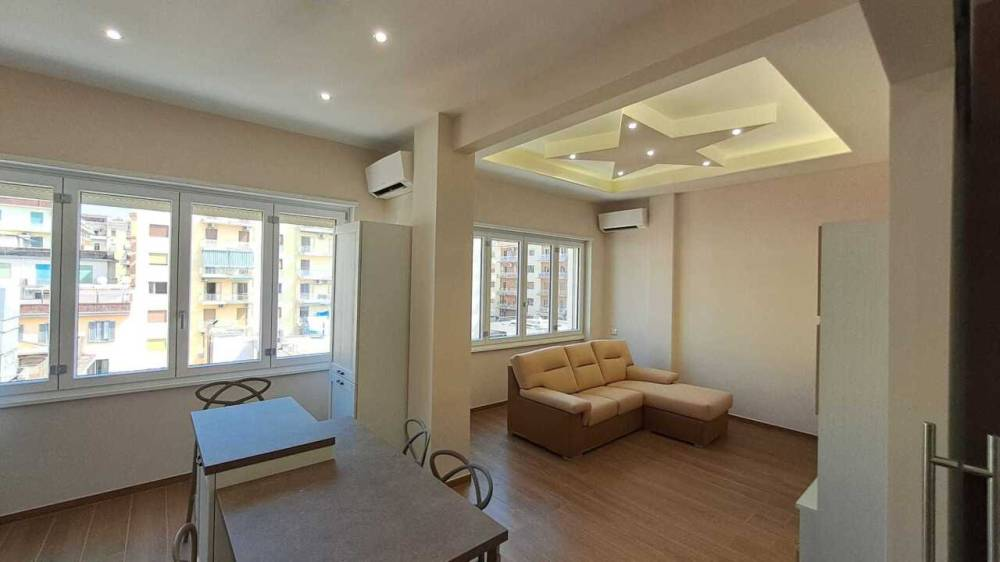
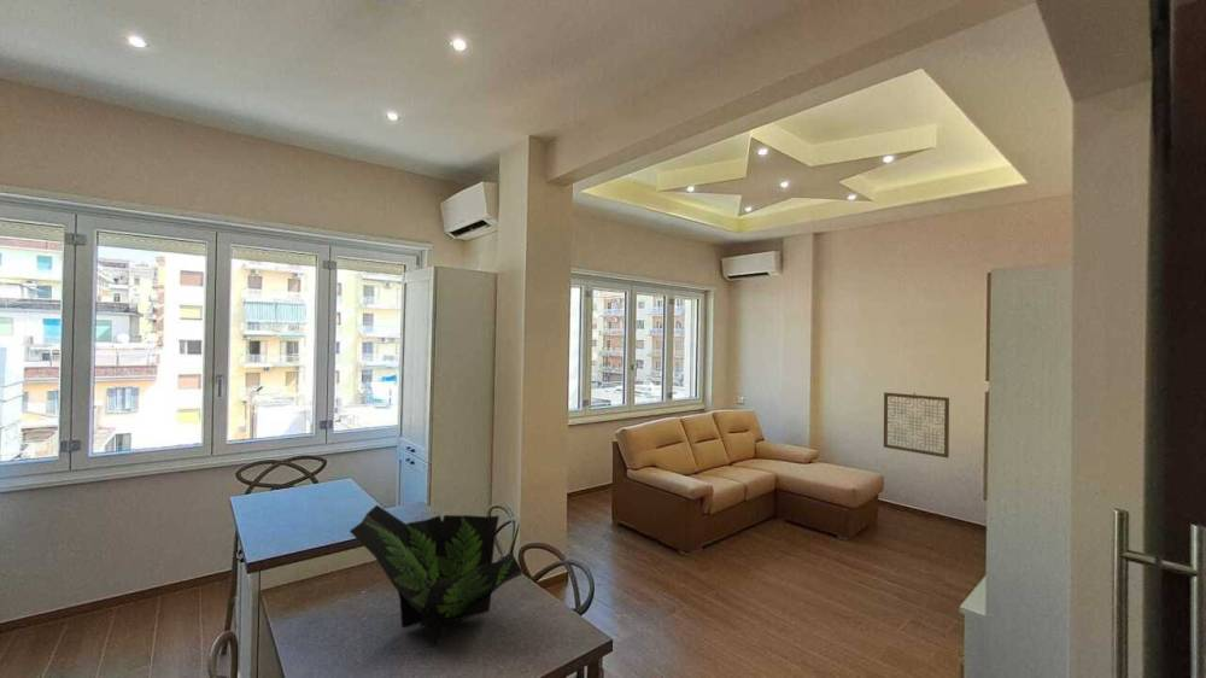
+ wall art [883,391,950,458]
+ plant [349,503,523,649]
